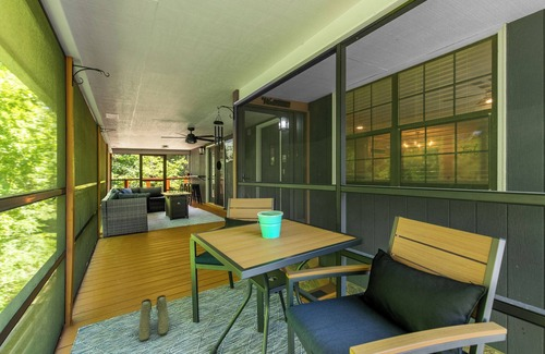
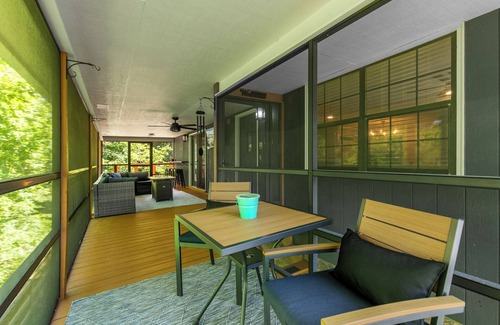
- boots [137,294,170,342]
